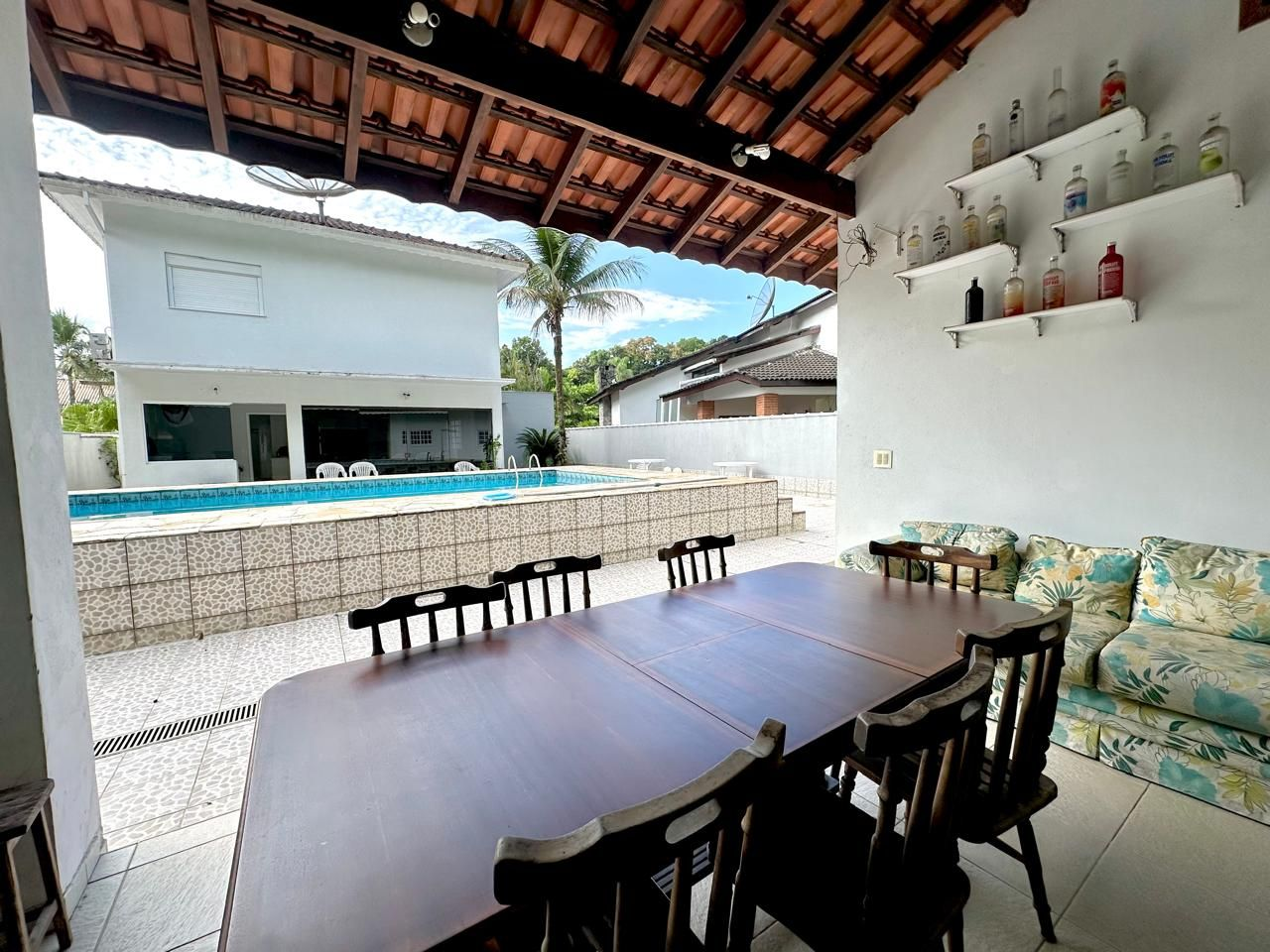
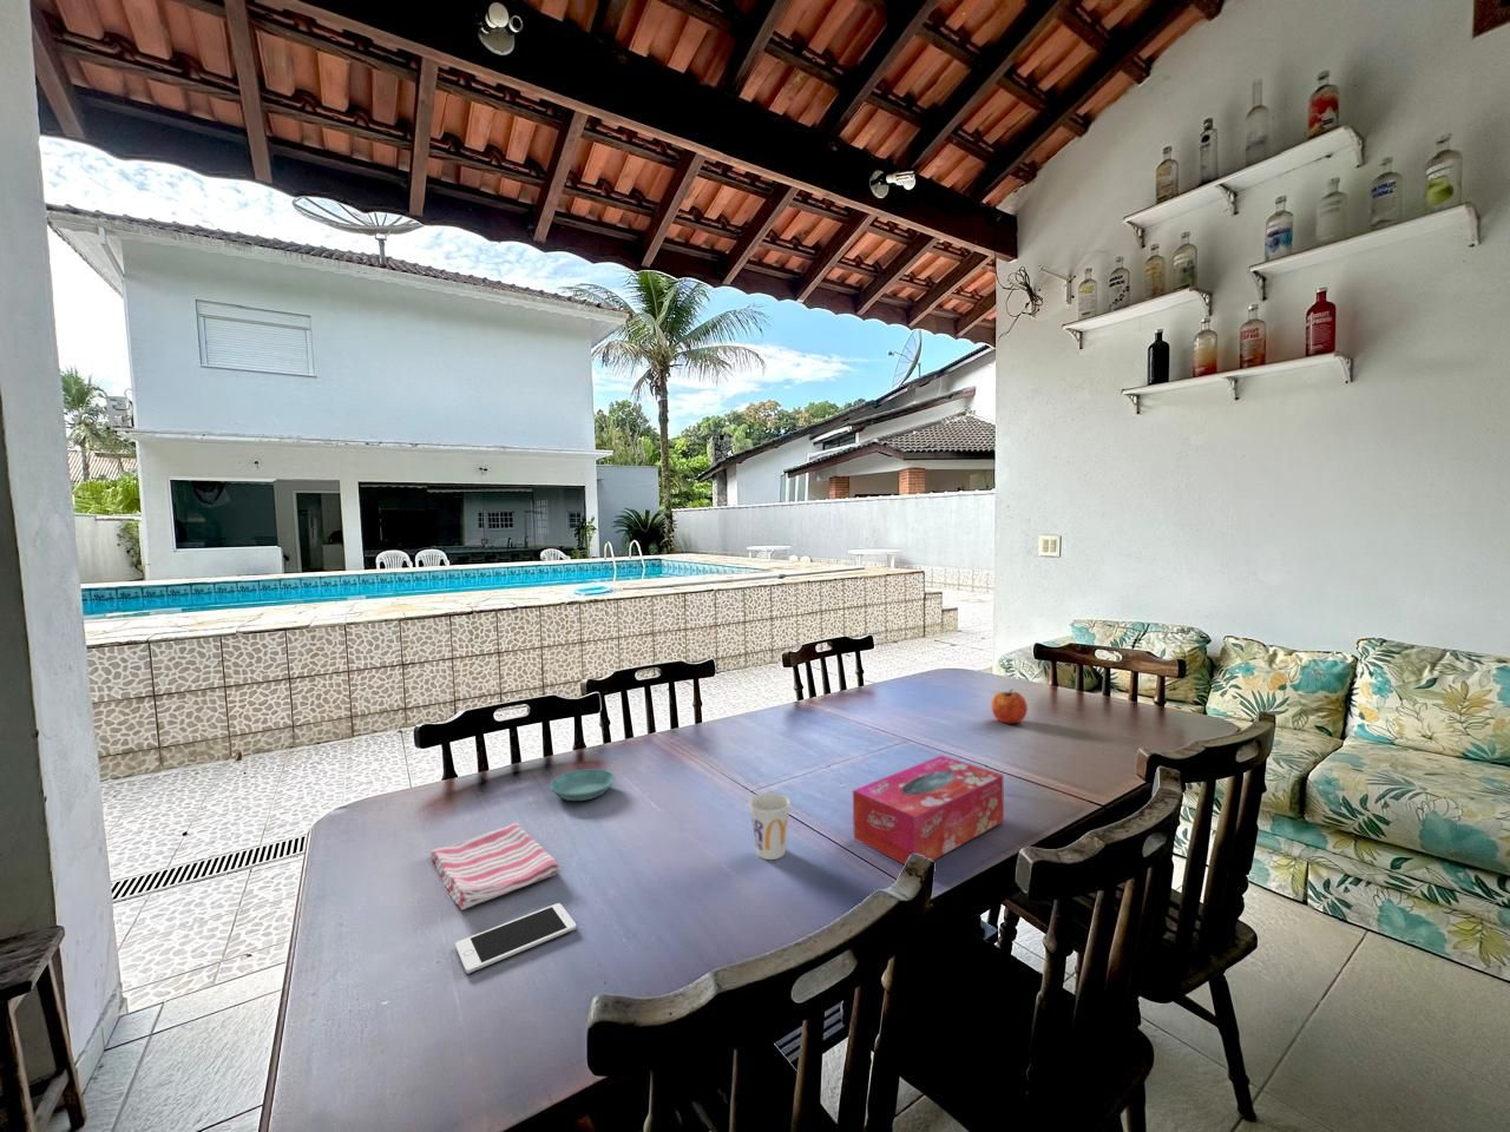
+ cup [748,792,792,861]
+ cell phone [454,903,577,975]
+ saucer [548,768,616,801]
+ tissue box [851,755,1005,866]
+ dish towel [428,822,560,912]
+ fruit [989,687,1028,724]
